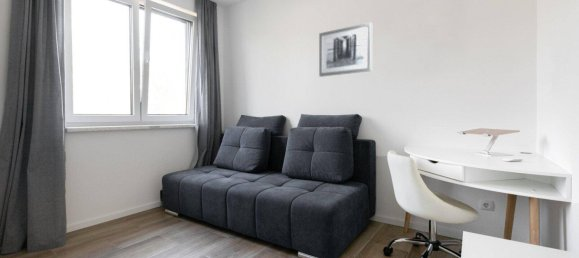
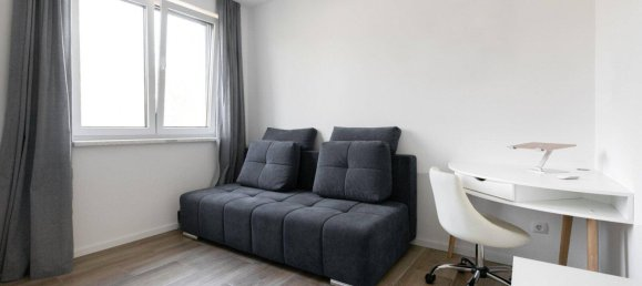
- wall art [318,21,373,78]
